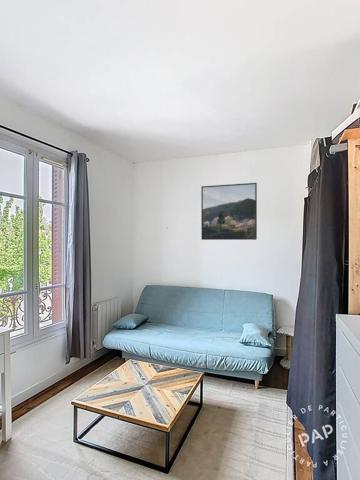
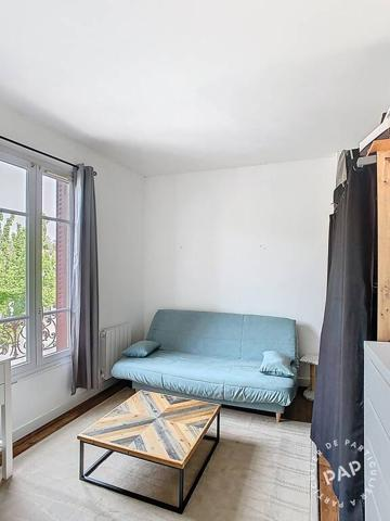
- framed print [200,182,258,241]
